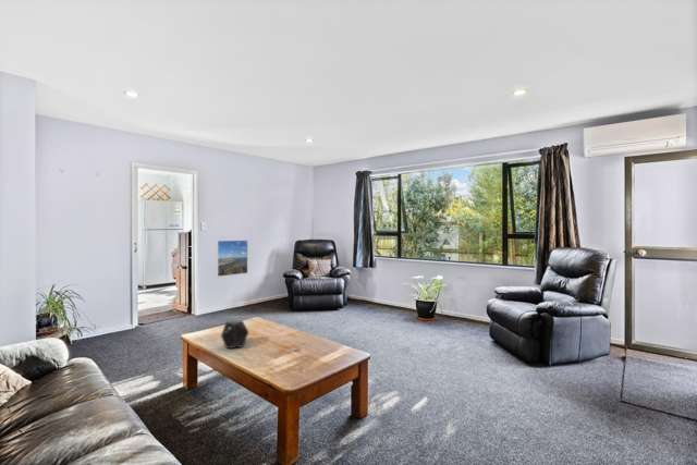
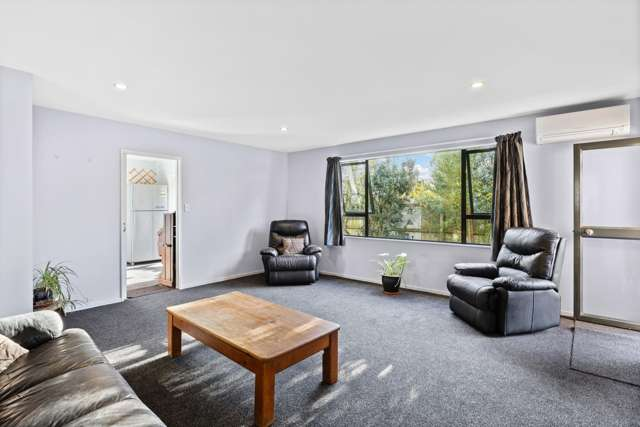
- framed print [216,240,248,278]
- decorative tray [220,319,249,350]
